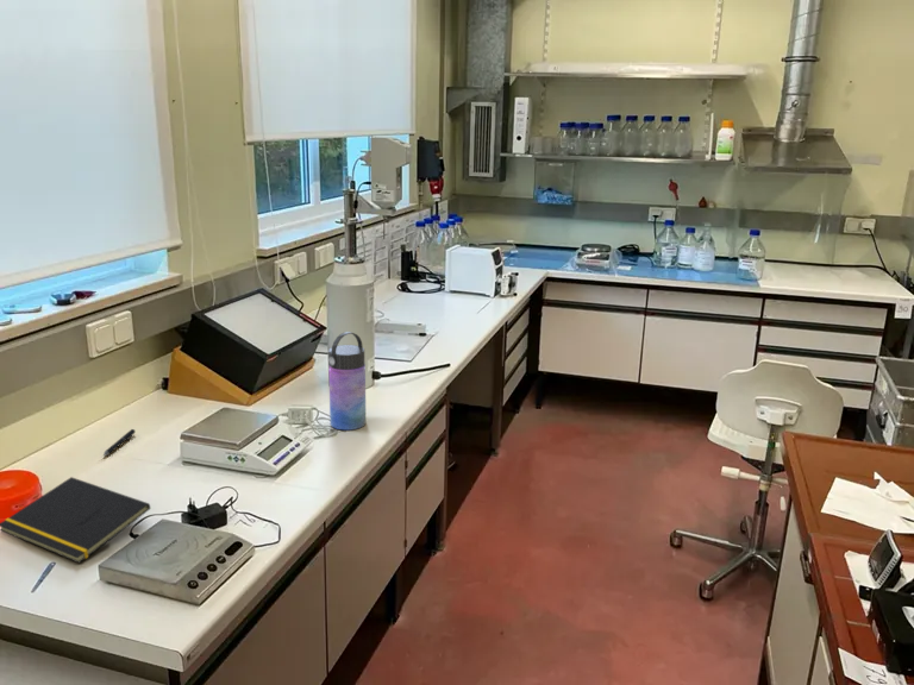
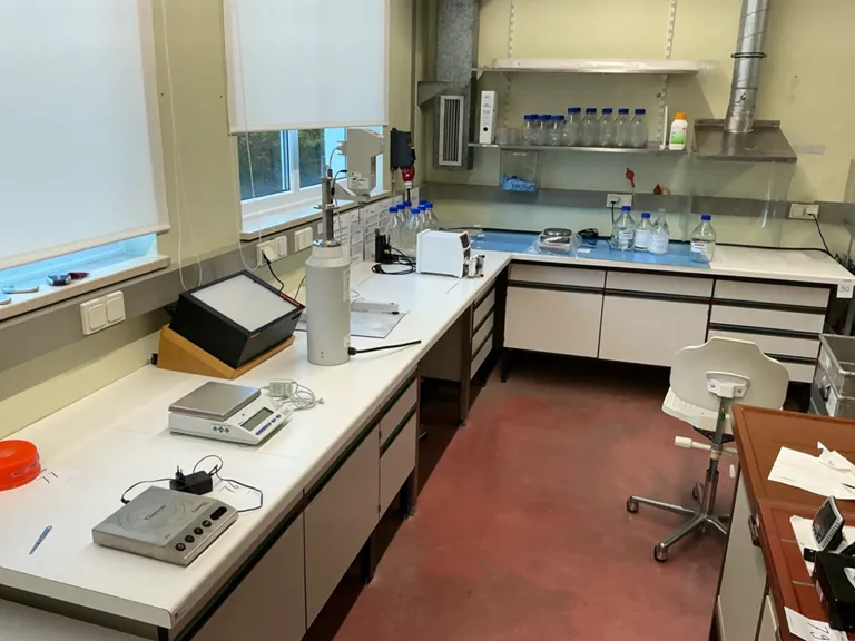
- pen [102,428,136,457]
- notepad [0,476,151,564]
- water bottle [327,331,367,431]
